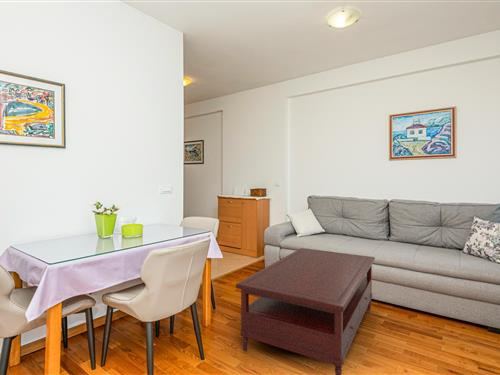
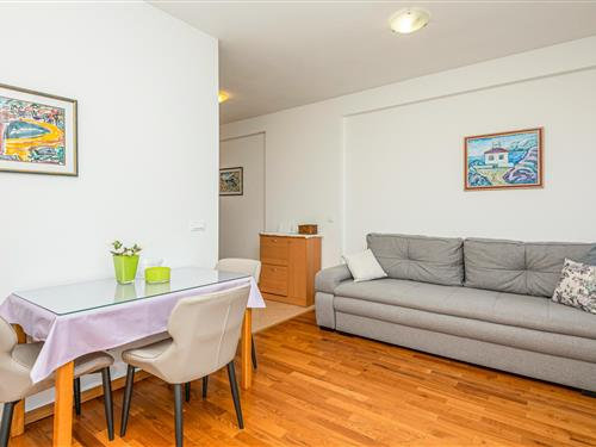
- coffee table [235,247,376,375]
